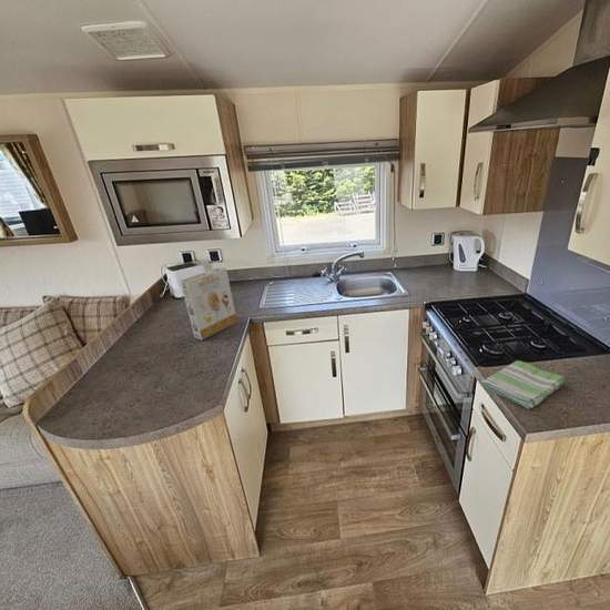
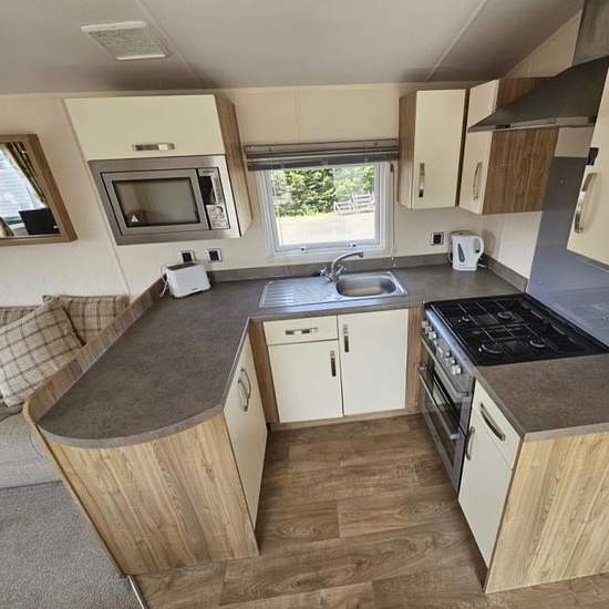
- dish towel [480,359,567,410]
- cereal box [179,266,238,340]
